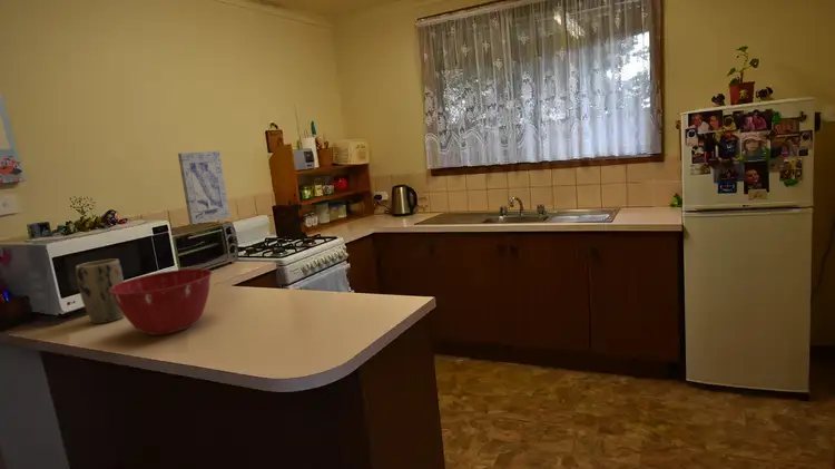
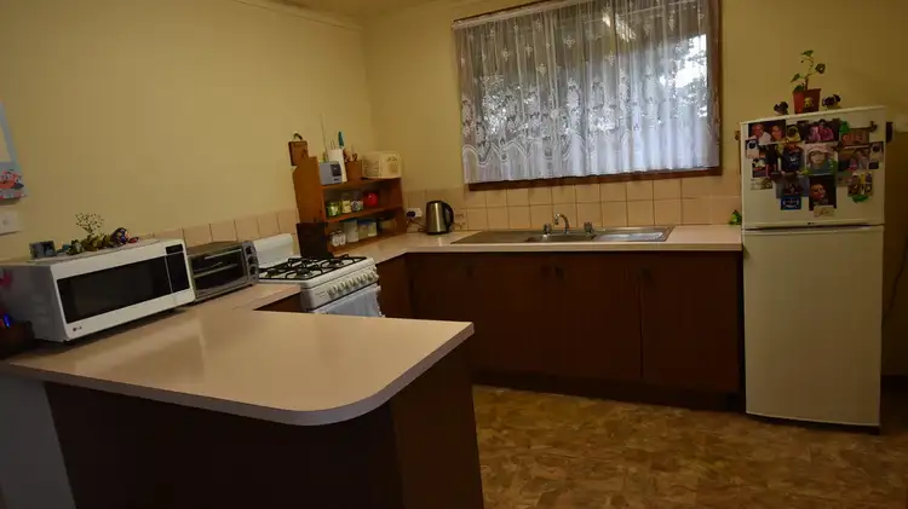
- wall art [177,149,232,226]
- mixing bowl [109,267,213,336]
- plant pot [75,258,125,324]
